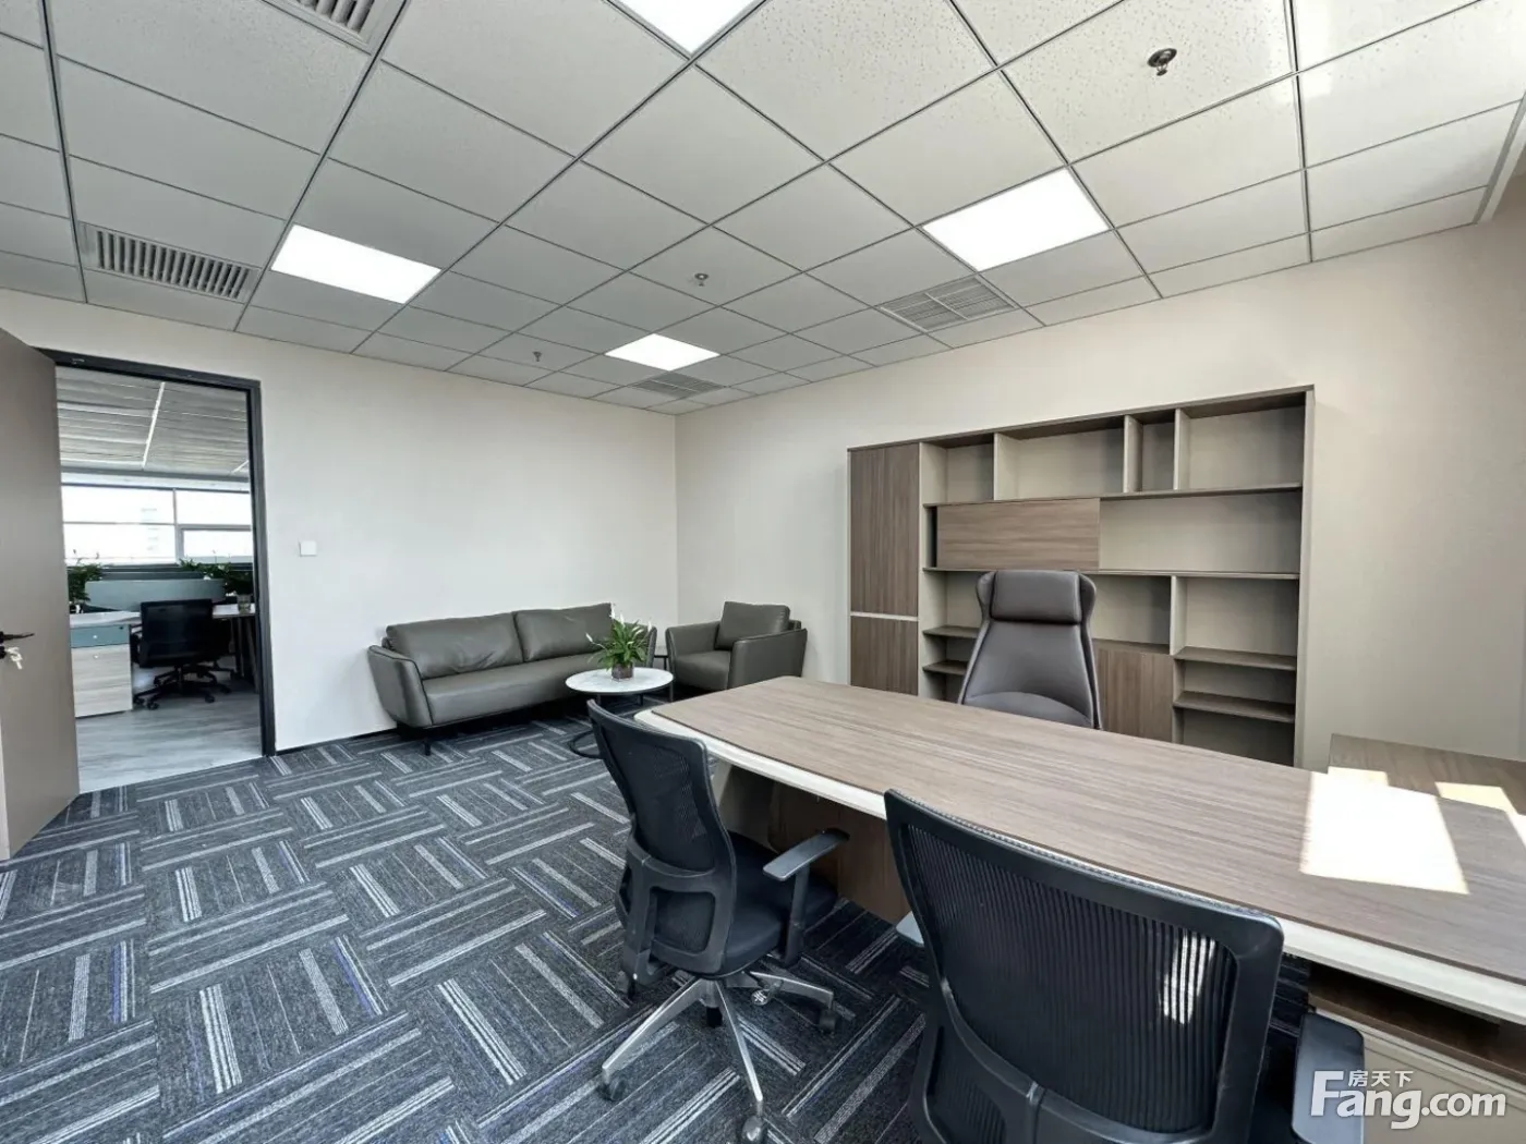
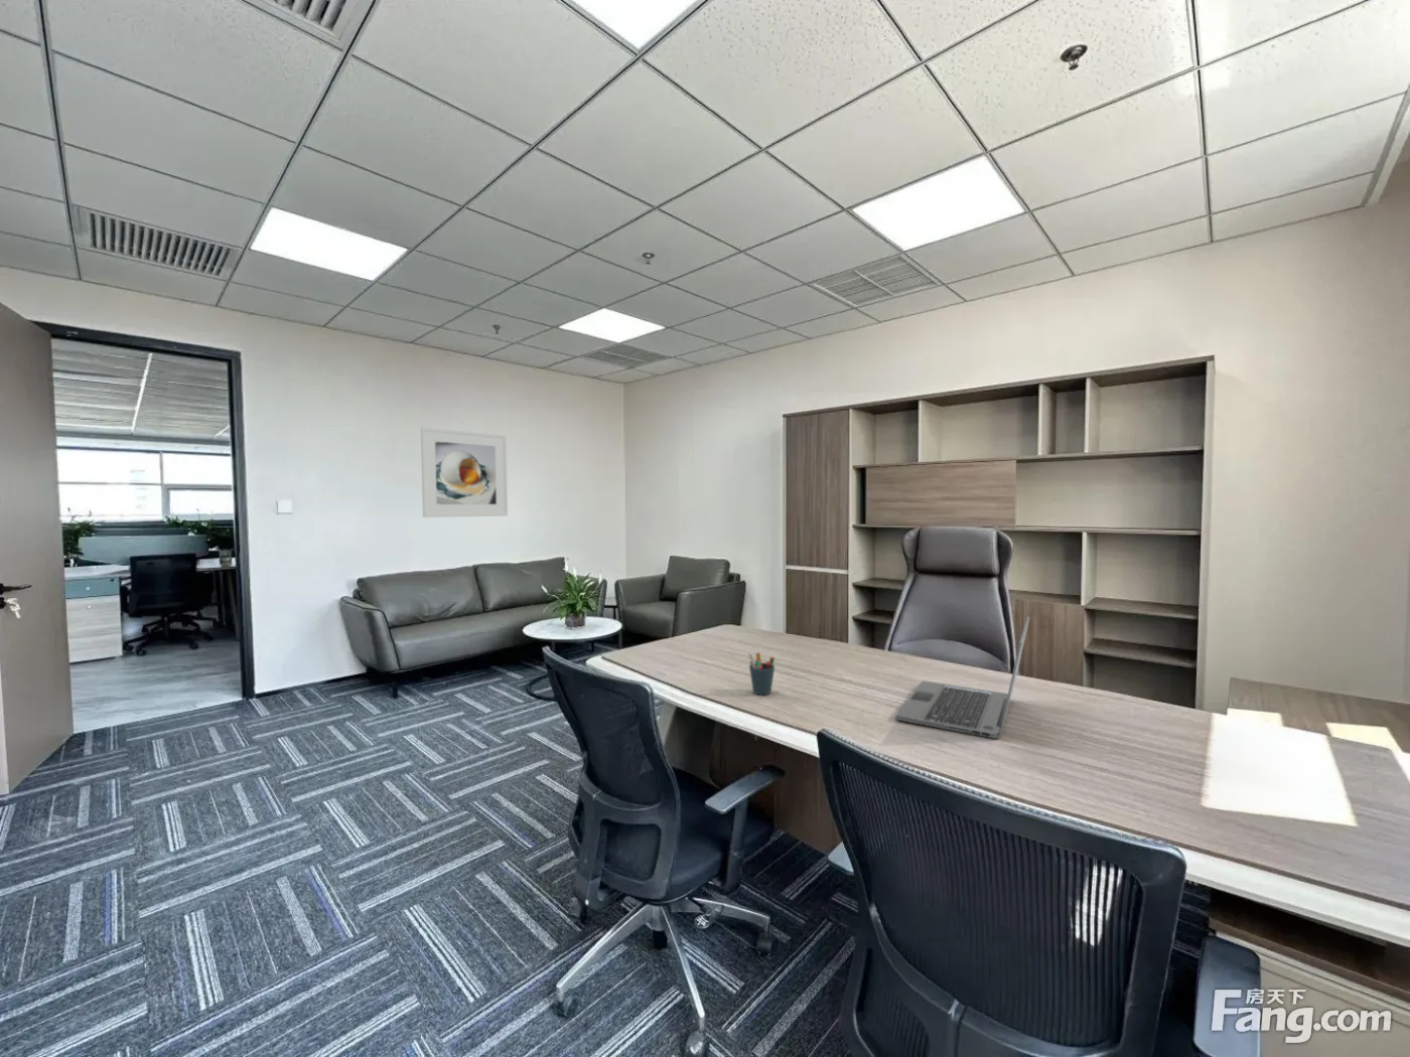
+ pen holder [748,653,776,696]
+ laptop [895,615,1030,739]
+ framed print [420,426,508,519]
